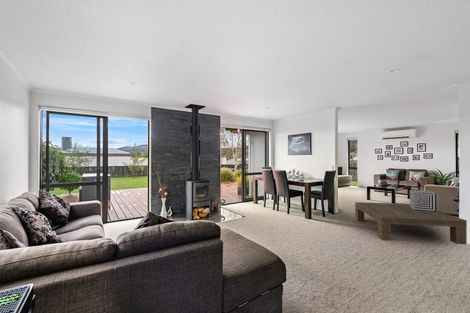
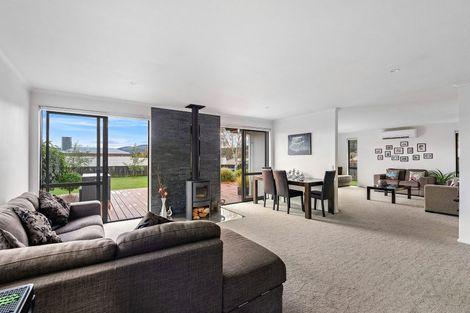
- coffee table [354,201,468,245]
- decorative cube [409,189,438,212]
